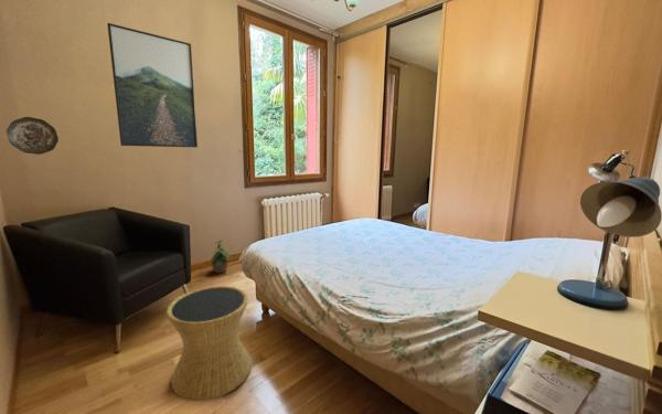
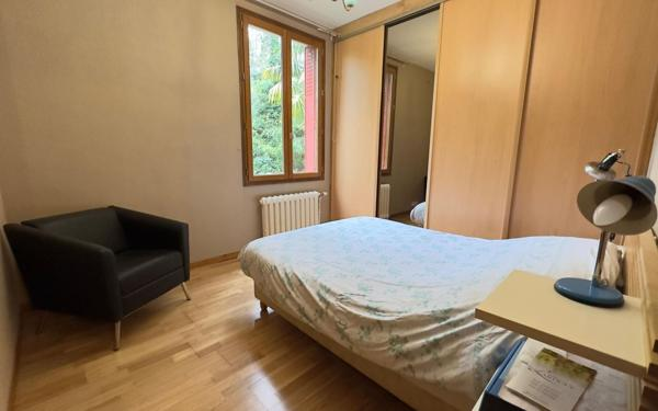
- potted plant [210,237,232,274]
- decorative plate [6,116,60,156]
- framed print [106,22,199,148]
- side table [166,285,253,402]
